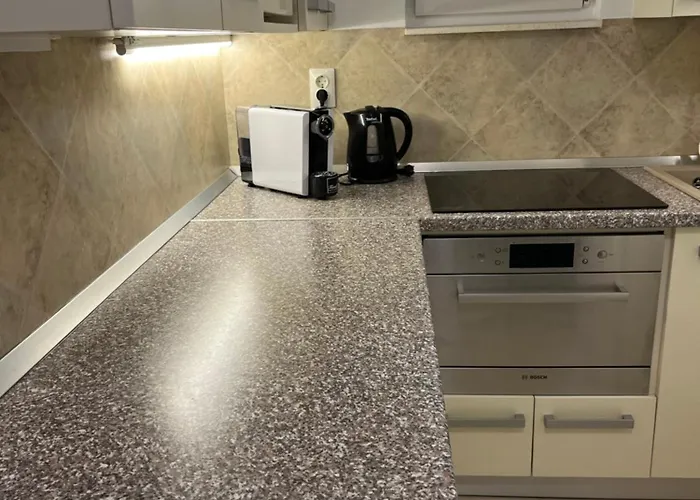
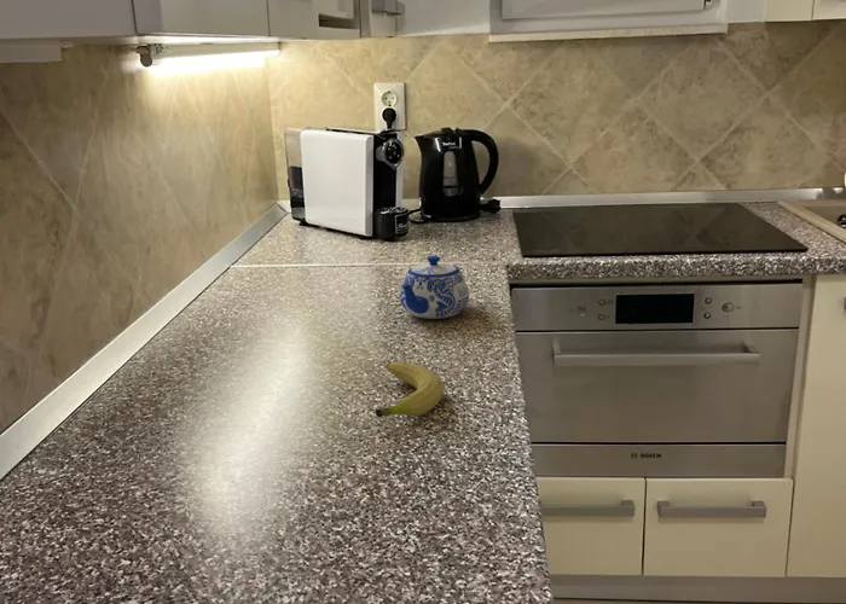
+ fruit [375,361,445,418]
+ teapot [399,255,470,320]
